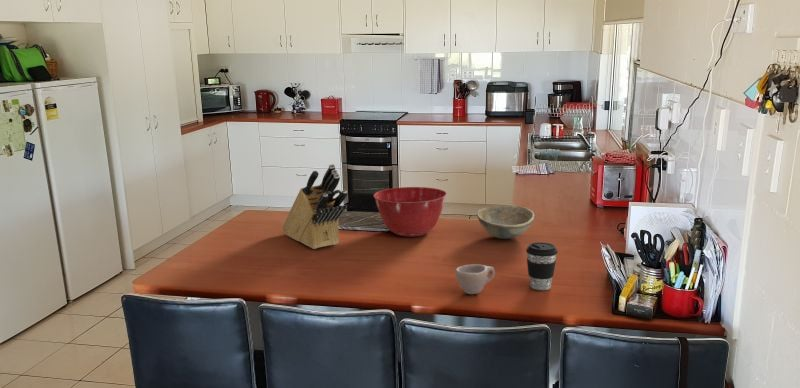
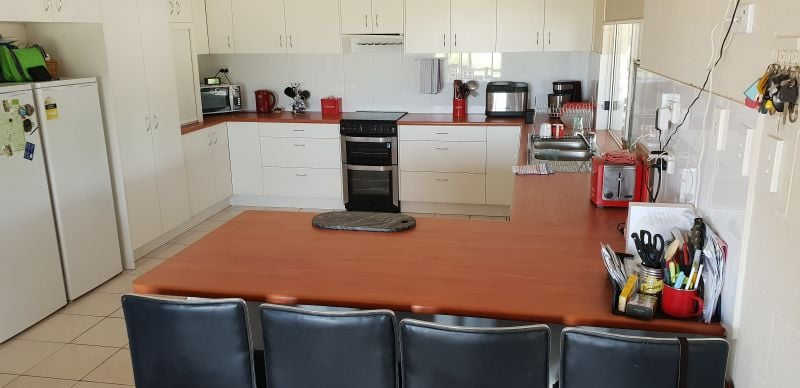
- cup [454,263,496,295]
- coffee cup [525,241,558,291]
- knife block [282,163,348,250]
- bowl [476,204,536,240]
- mixing bowl [373,186,448,238]
